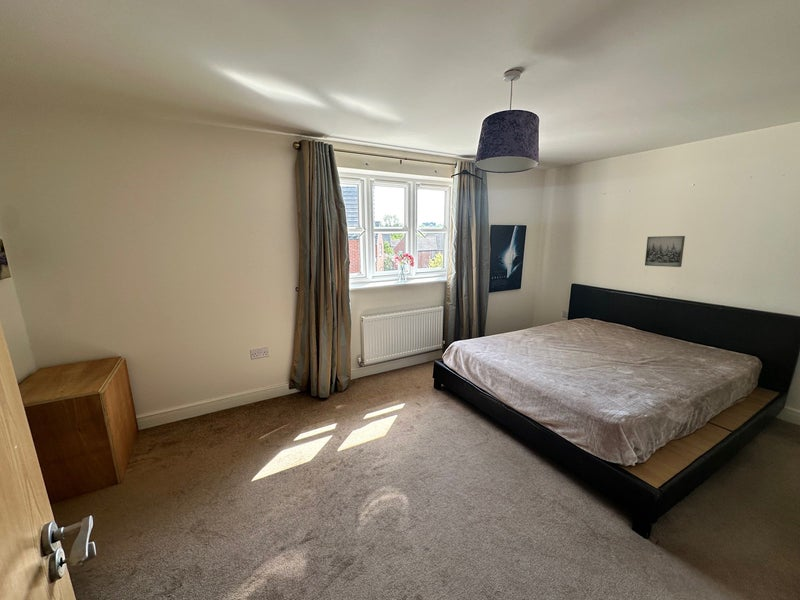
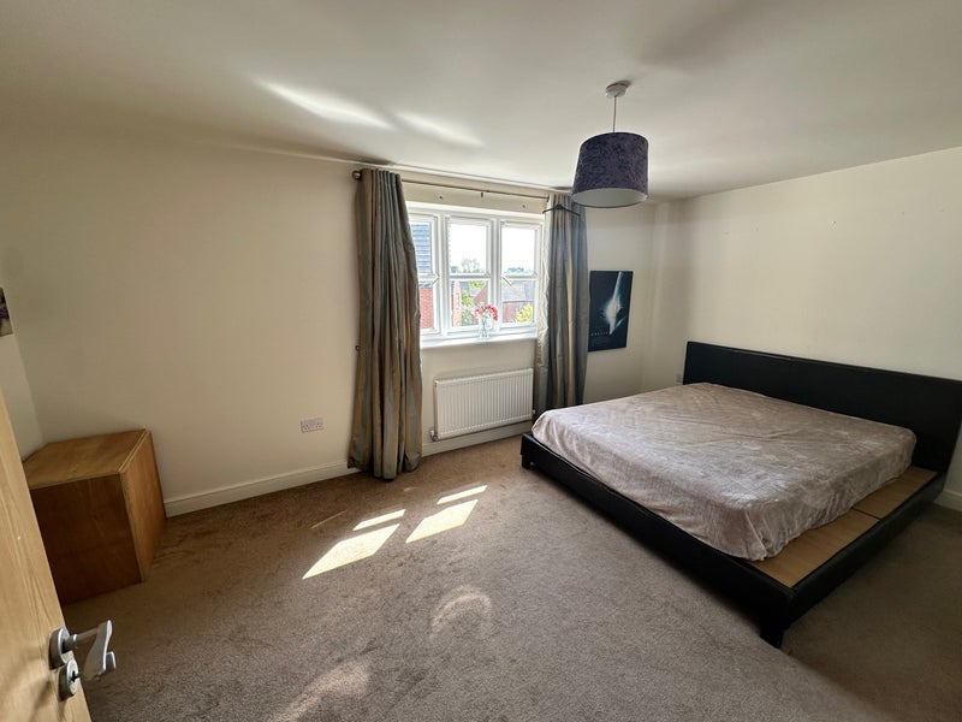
- wall art [644,235,686,268]
